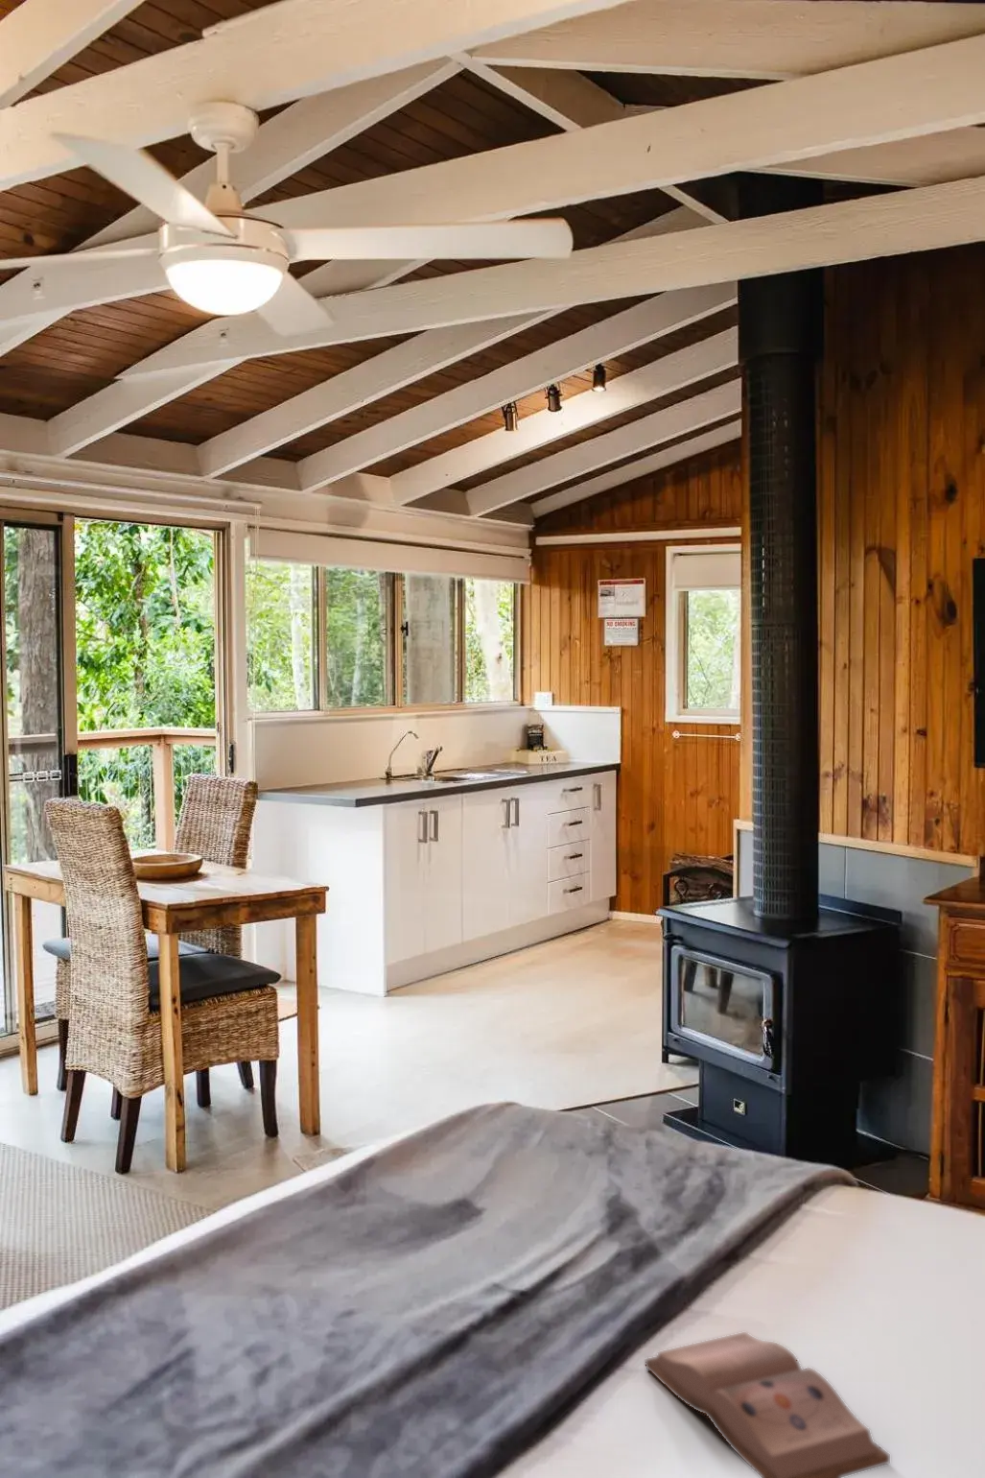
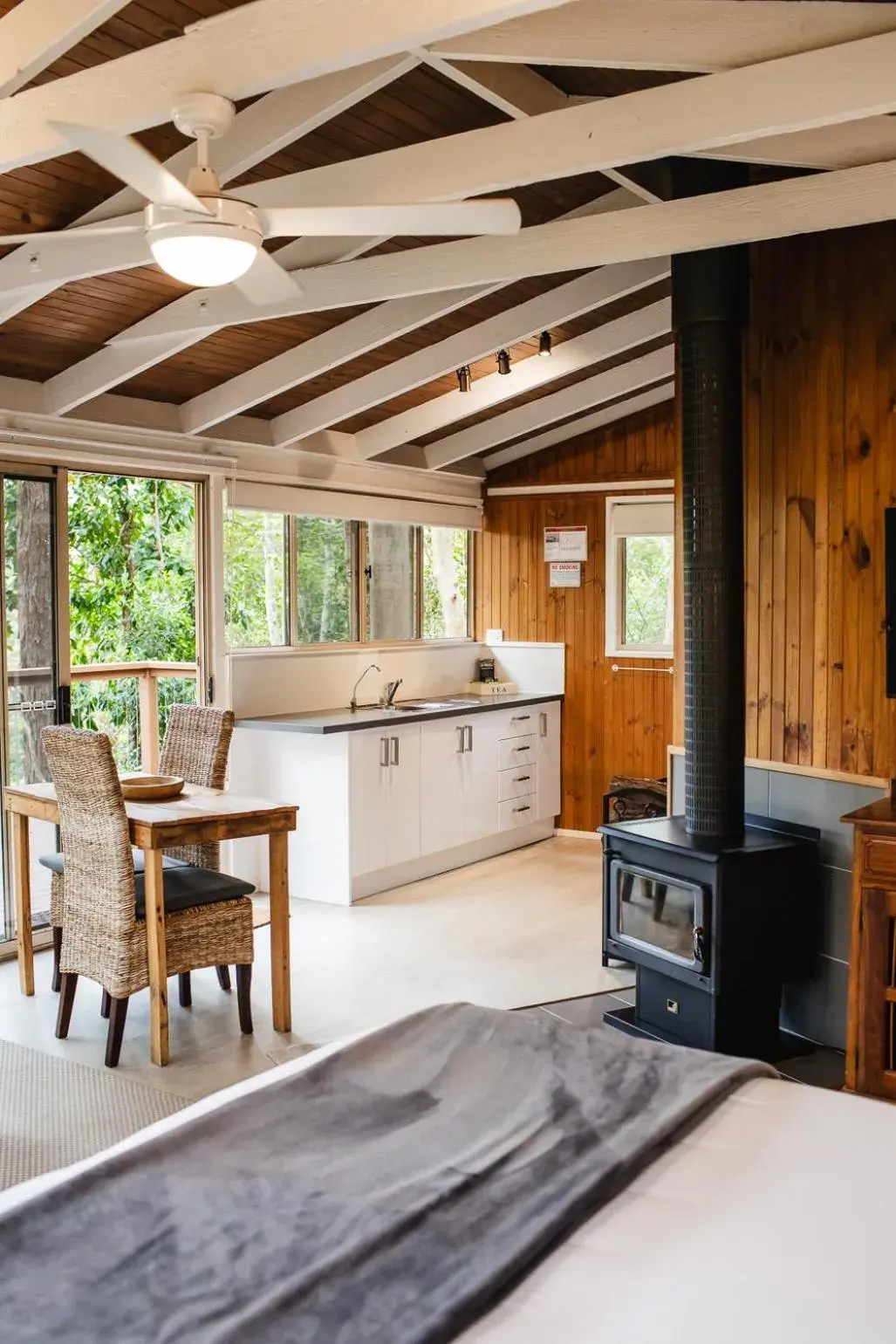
- hardback book [644,1331,892,1478]
